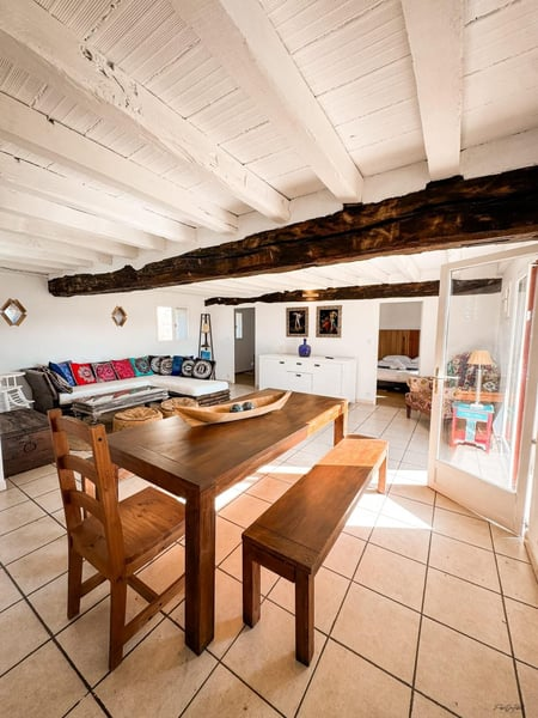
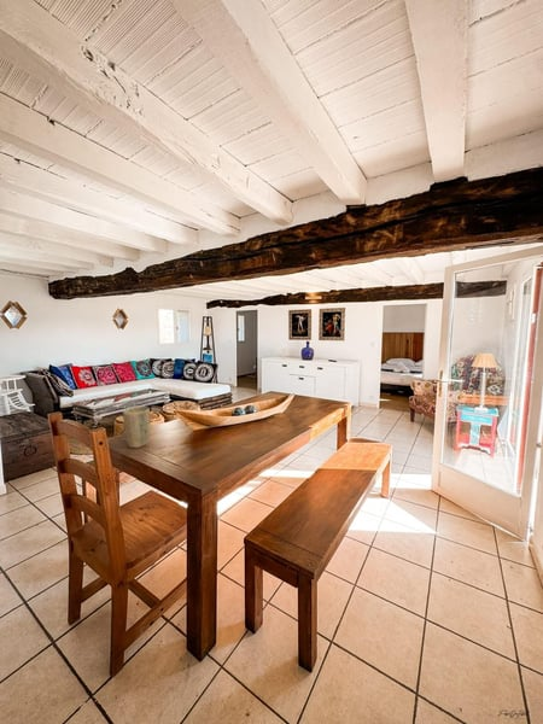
+ plant pot [122,405,152,449]
